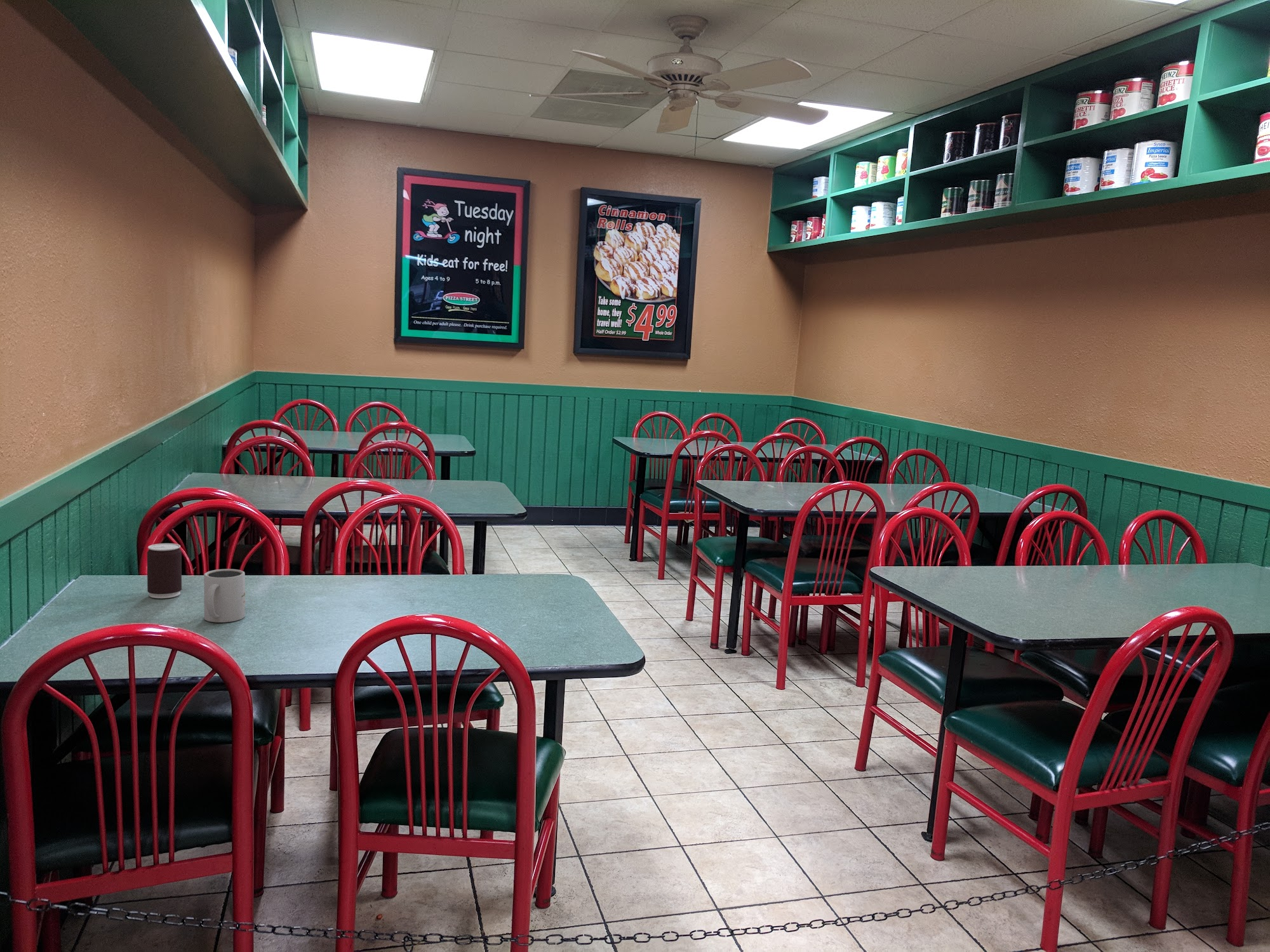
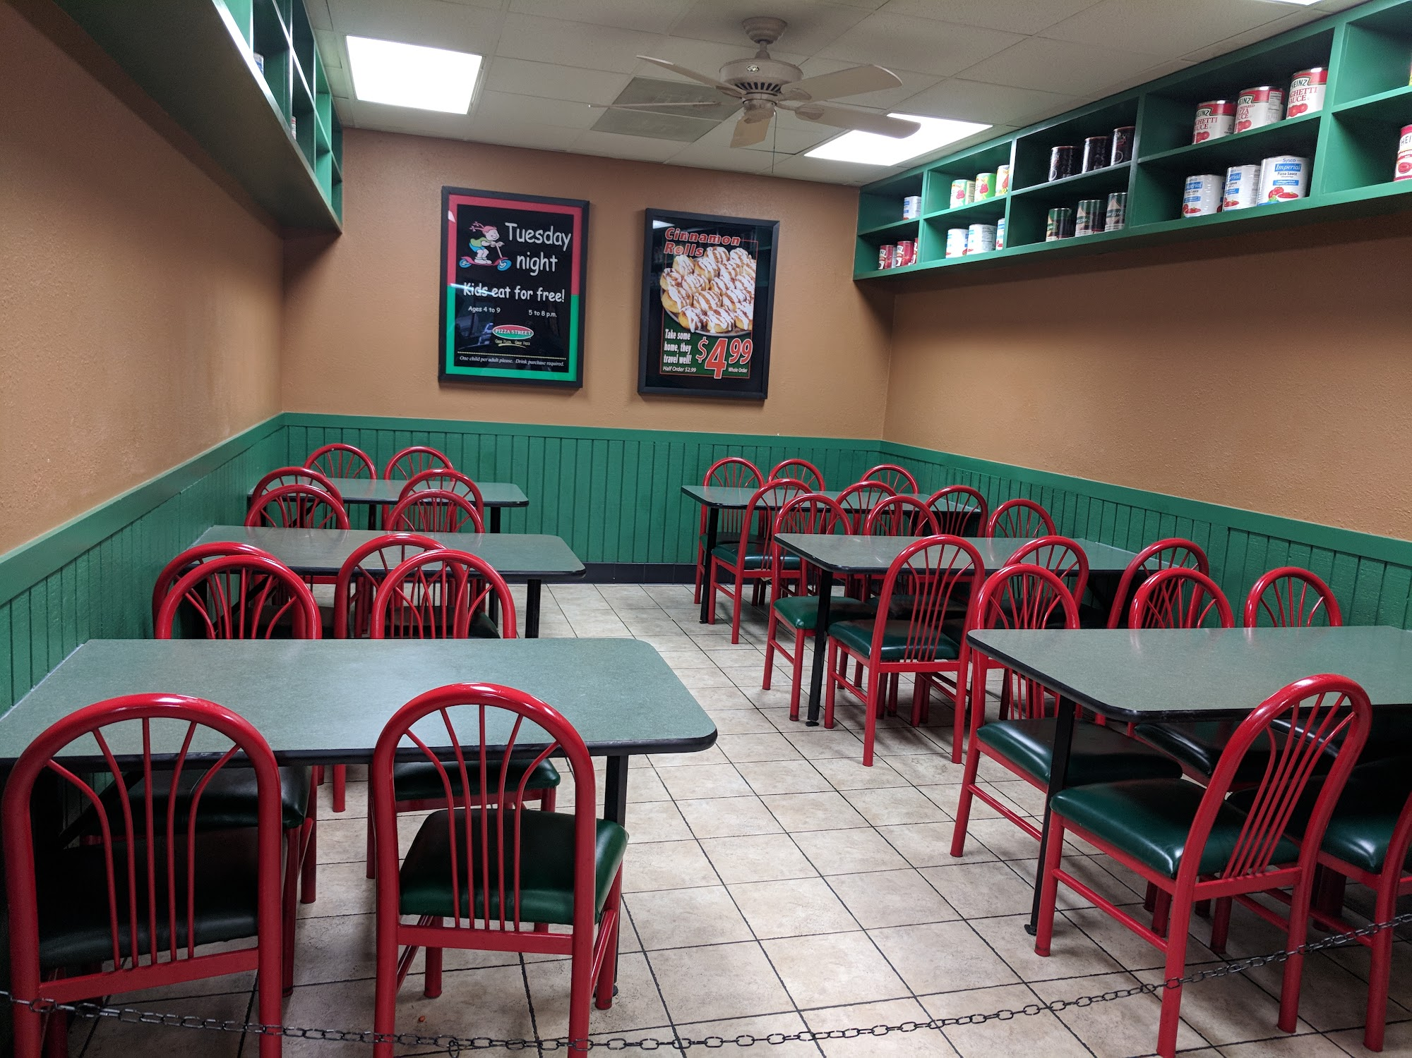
- beverage can [147,543,182,599]
- mug [203,569,246,623]
